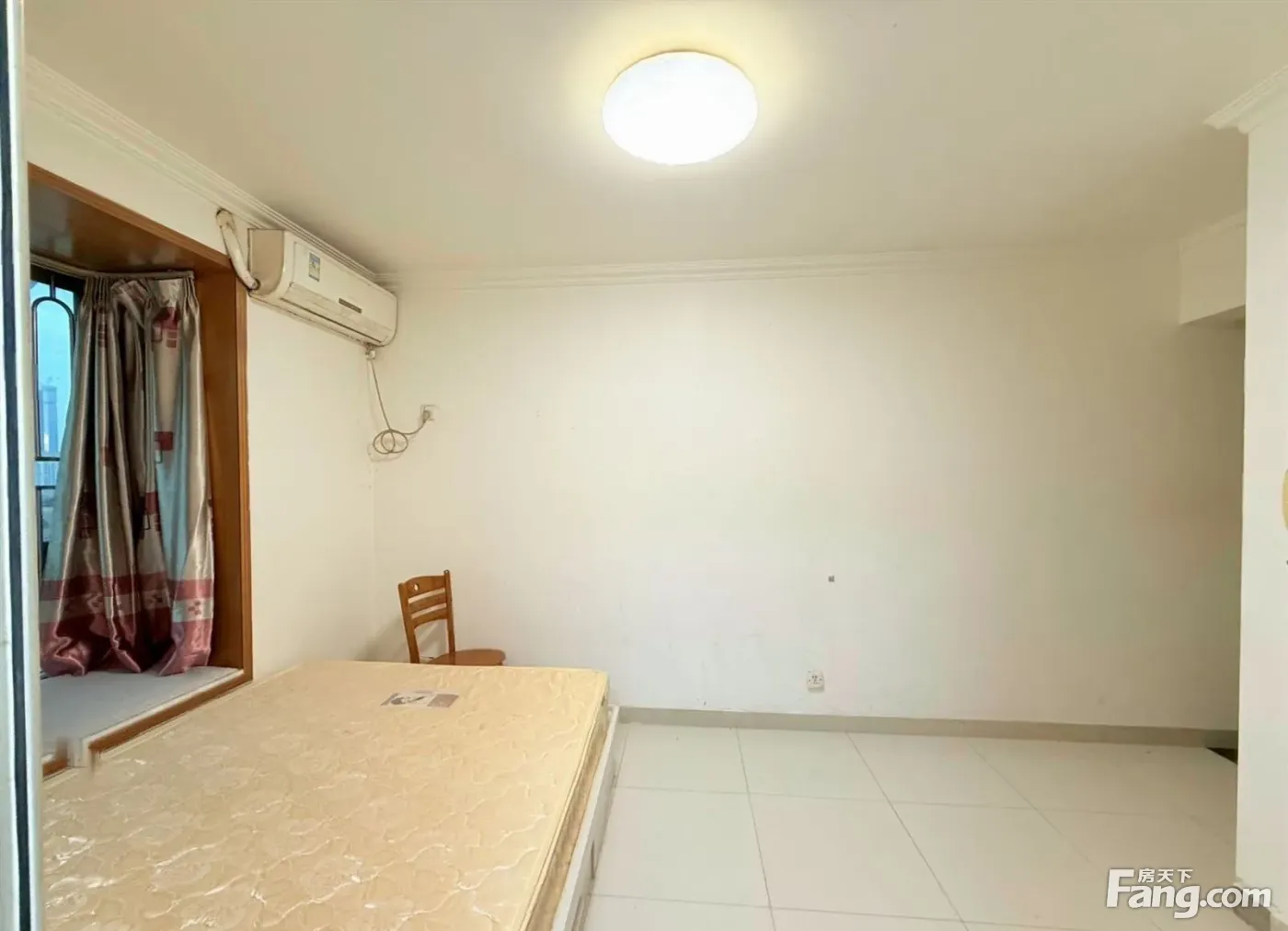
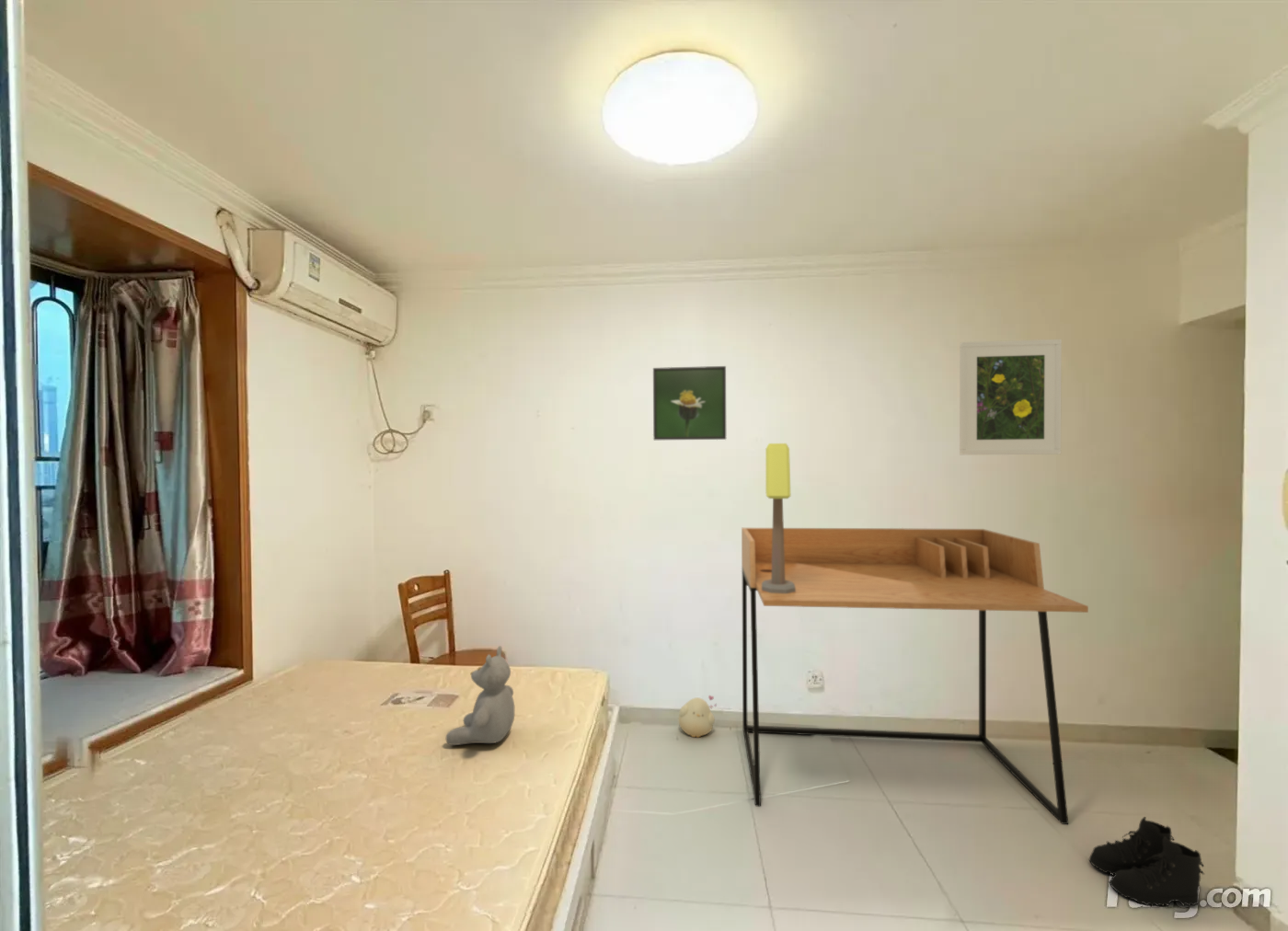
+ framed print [959,339,1063,455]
+ teddy bear [445,645,515,746]
+ desk [741,527,1089,825]
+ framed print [652,365,727,441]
+ boots [1088,816,1205,907]
+ table lamp [762,443,796,593]
+ plush toy [677,695,718,739]
